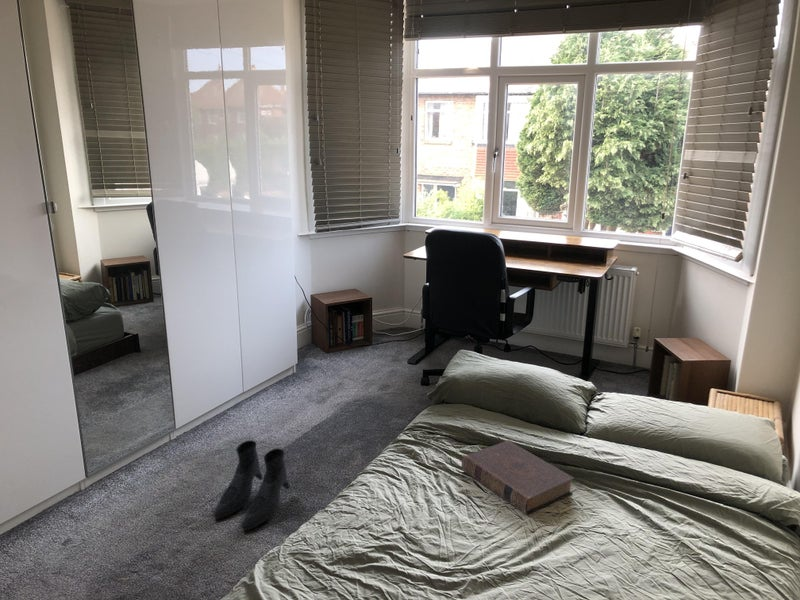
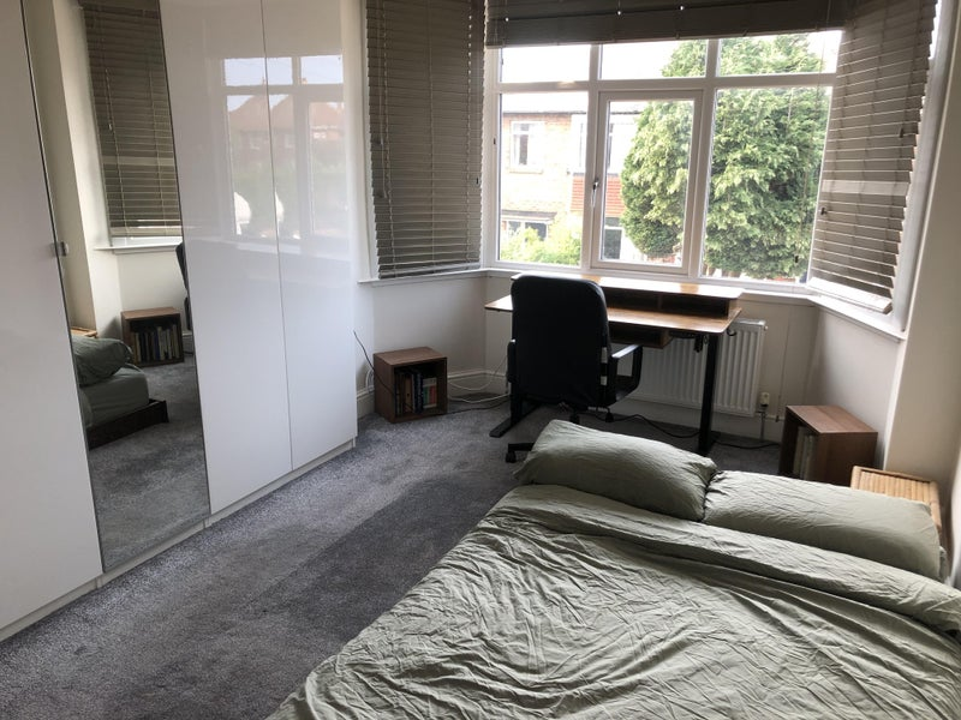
- boots [213,439,291,531]
- book [461,439,575,516]
